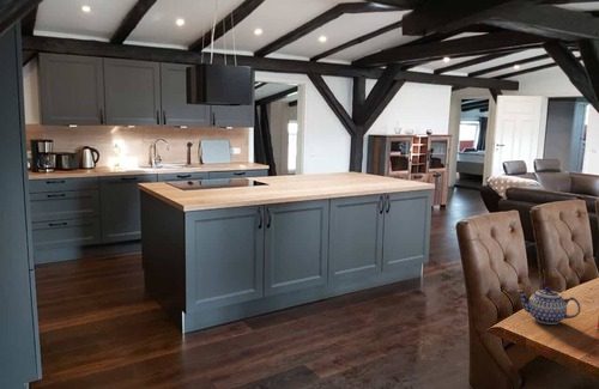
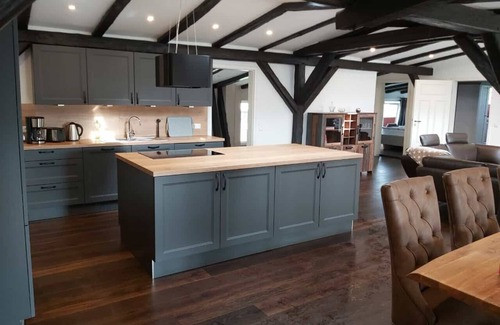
- teapot [515,286,581,326]
